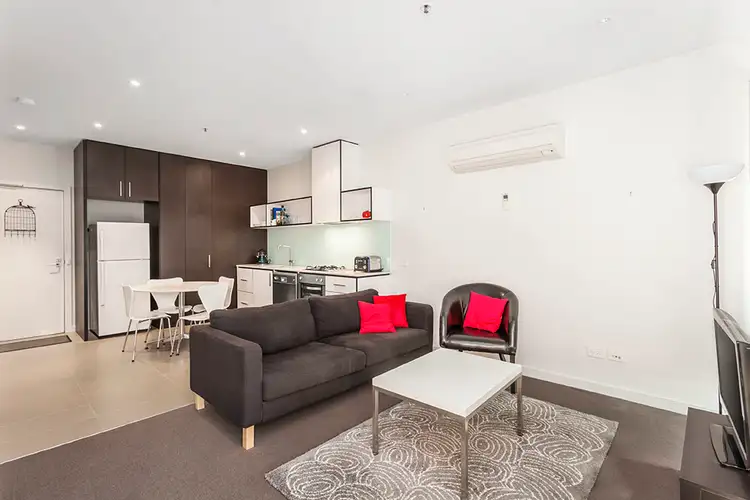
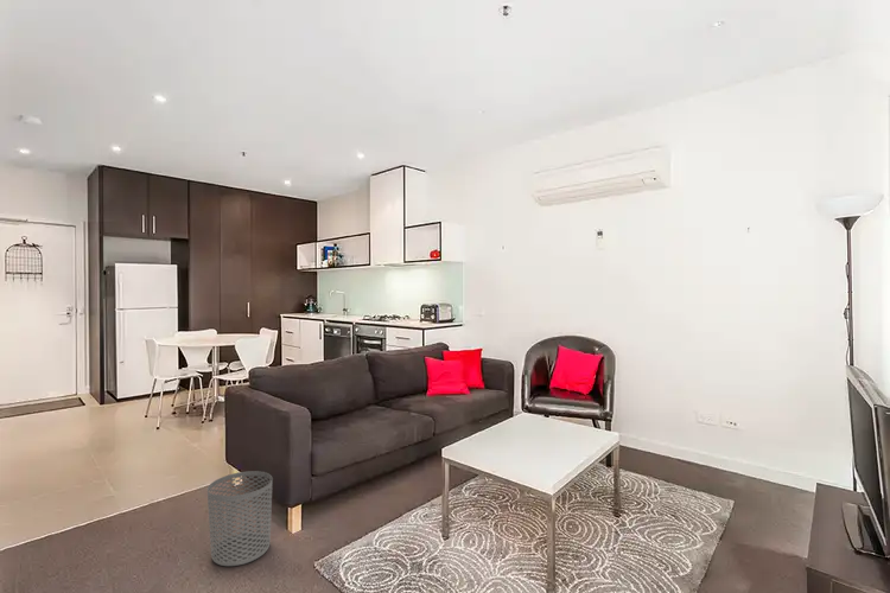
+ waste bin [206,470,273,567]
